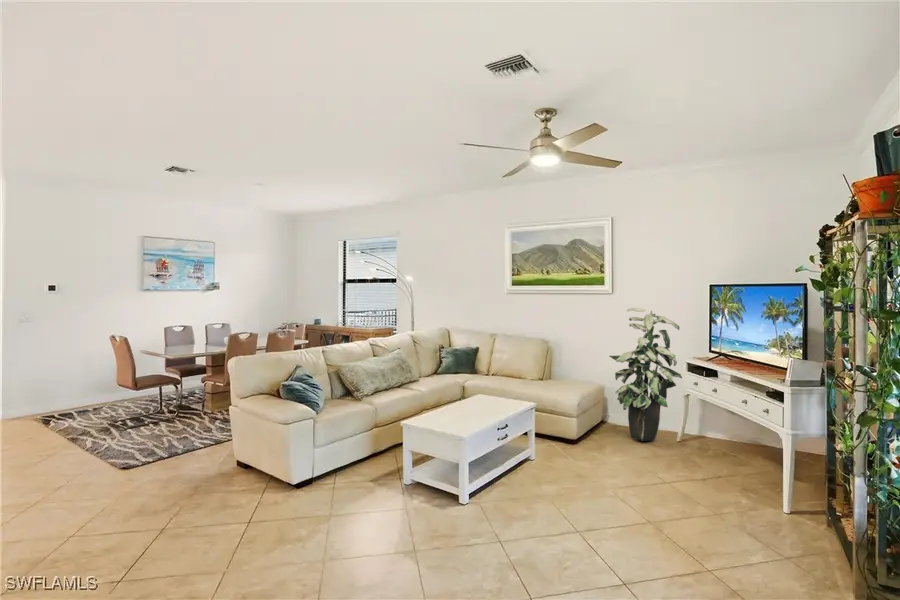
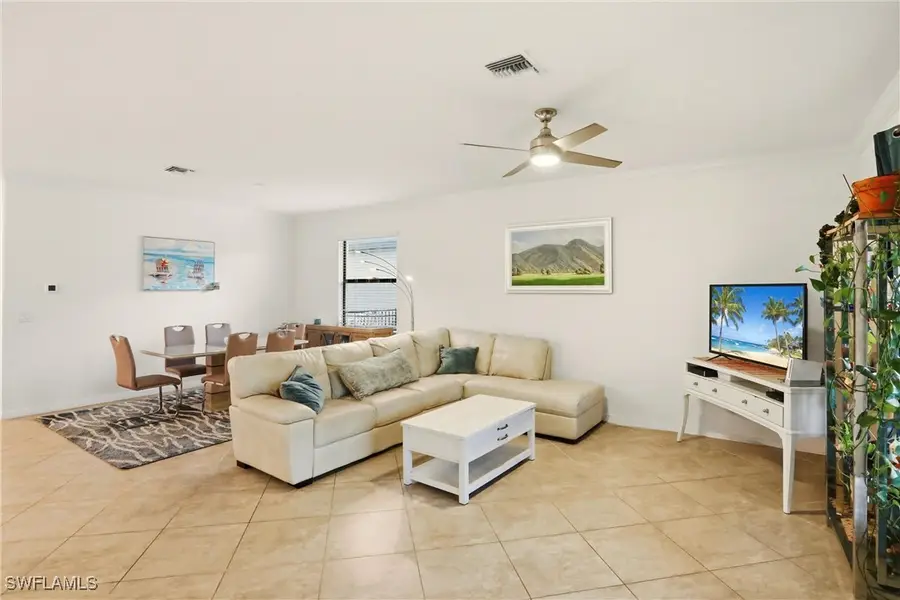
- indoor plant [608,307,683,442]
